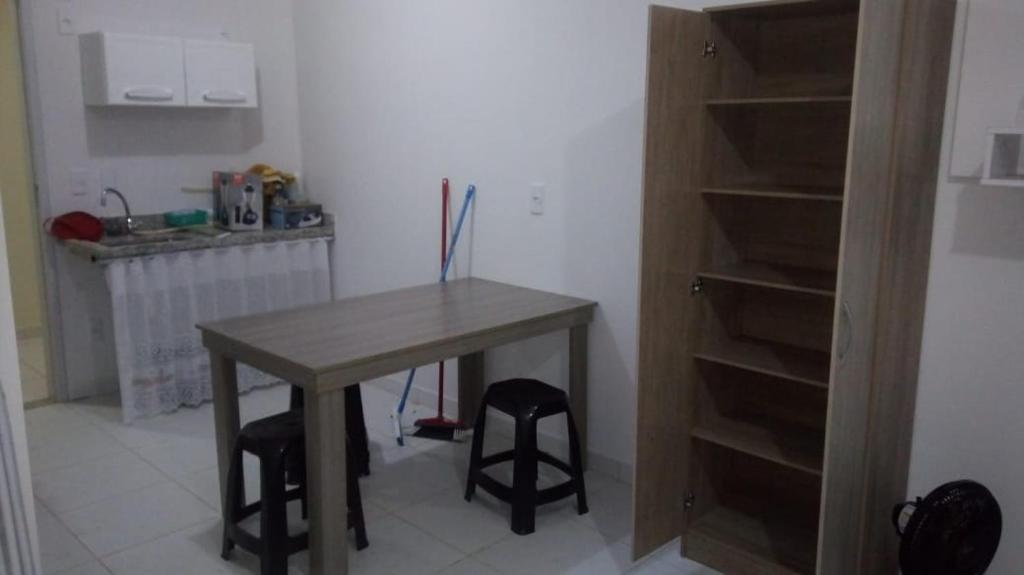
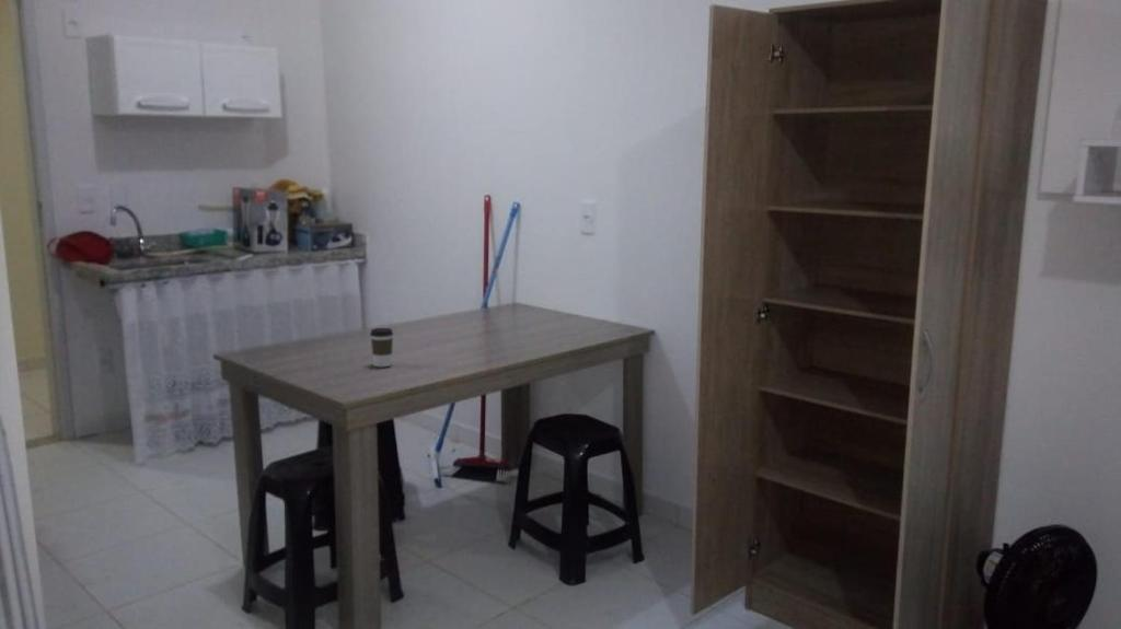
+ coffee cup [369,327,394,368]
